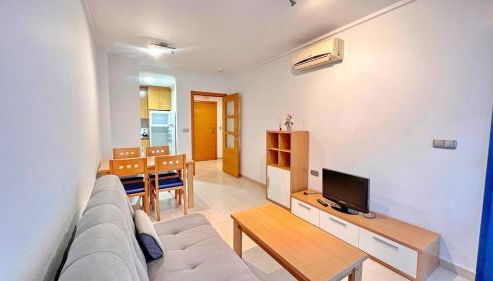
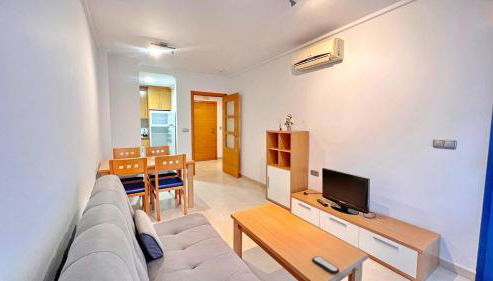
+ remote control [311,255,340,275]
